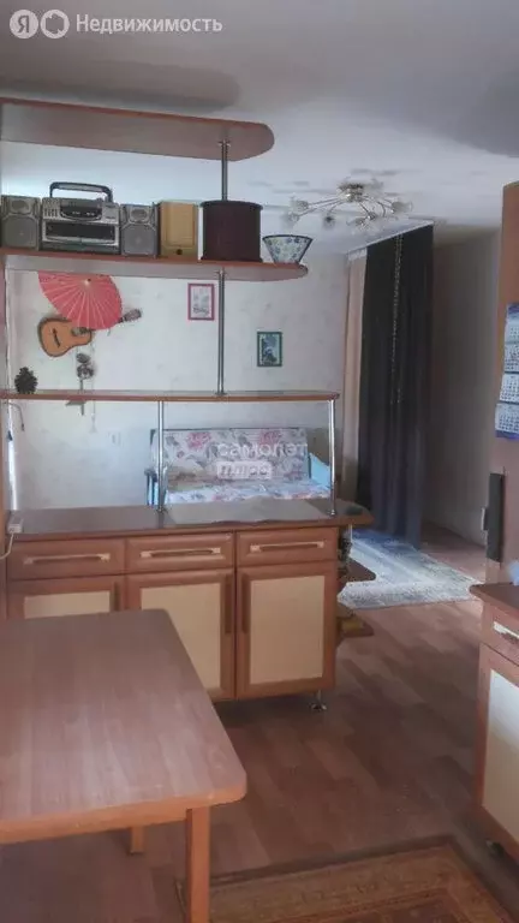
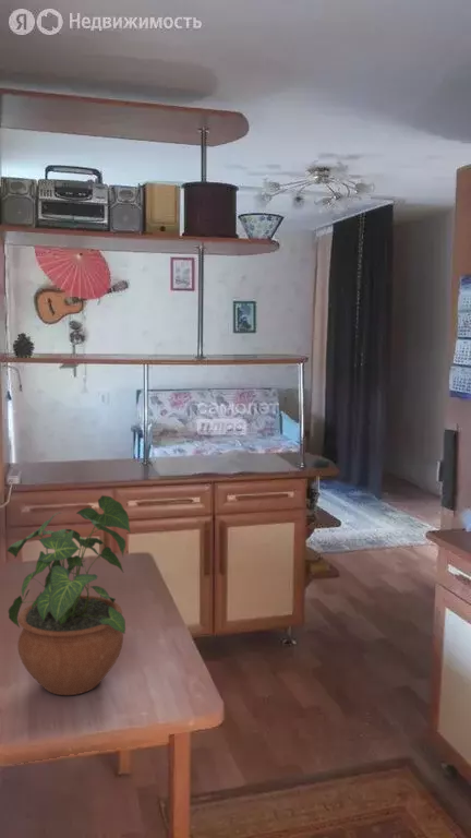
+ potted plant [5,494,132,696]
